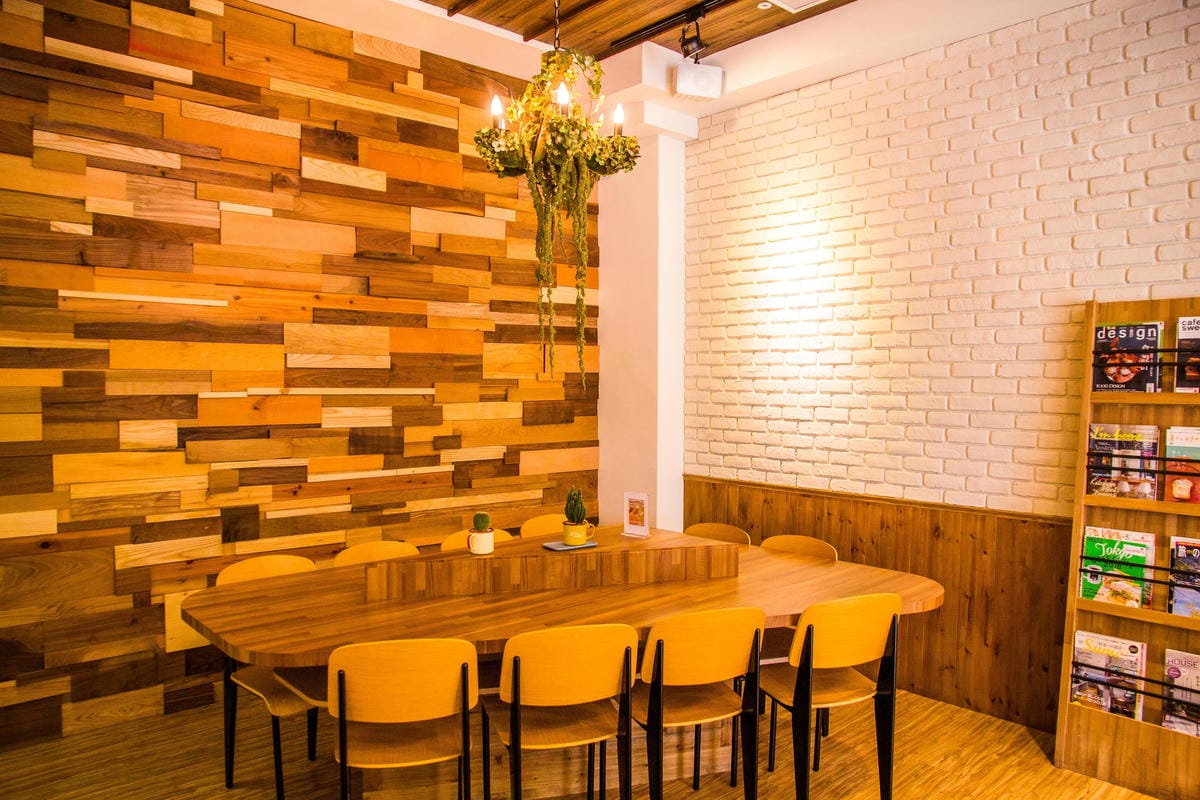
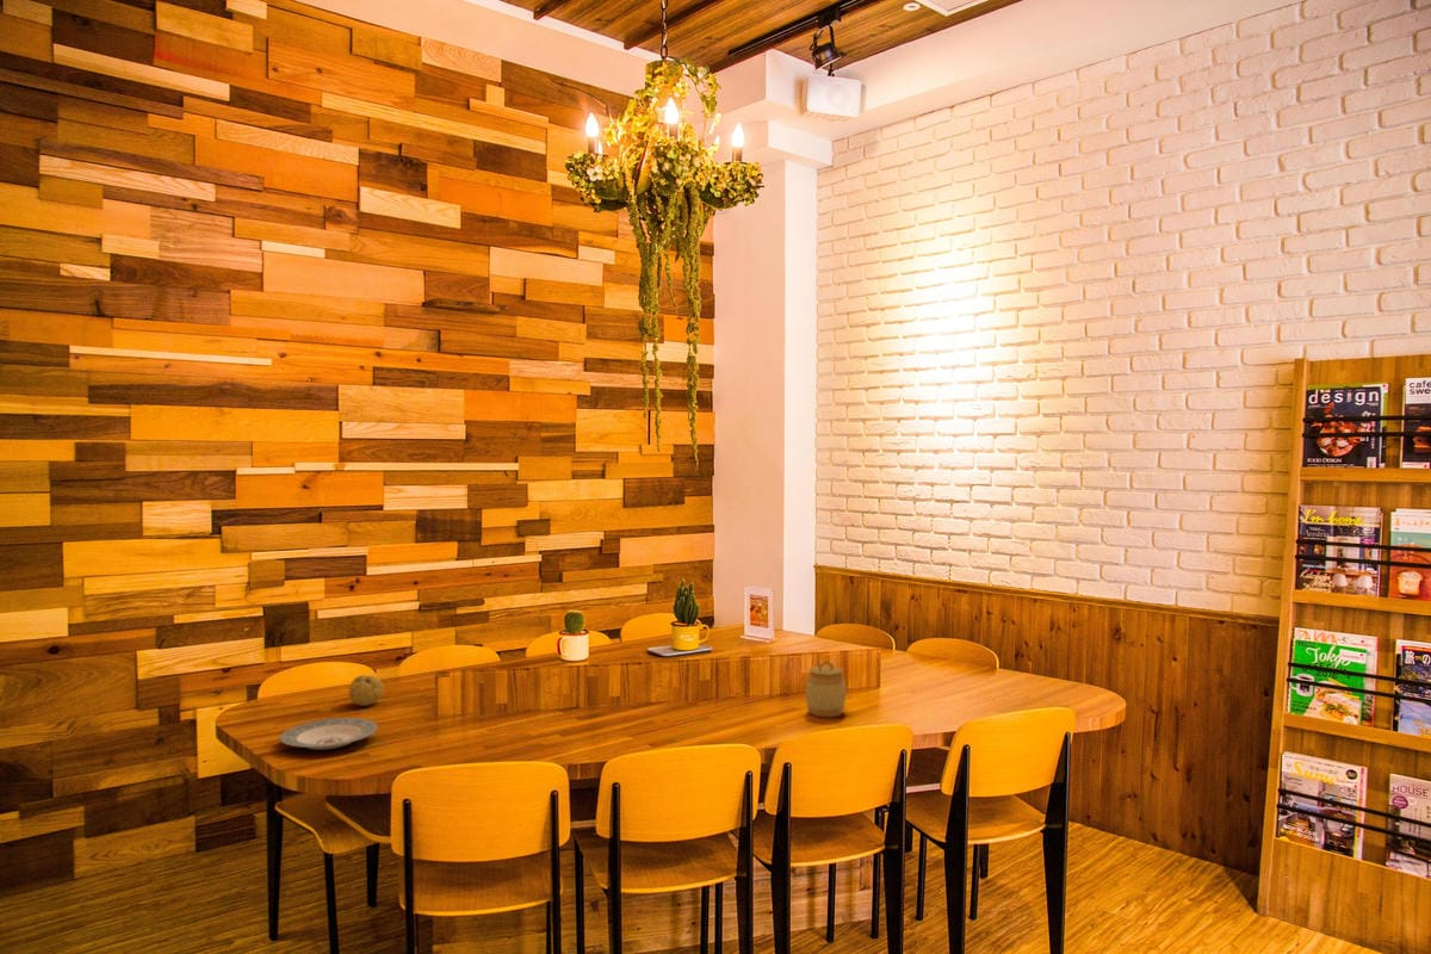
+ plate [278,717,379,751]
+ fruit [347,674,384,707]
+ jar [805,659,848,718]
